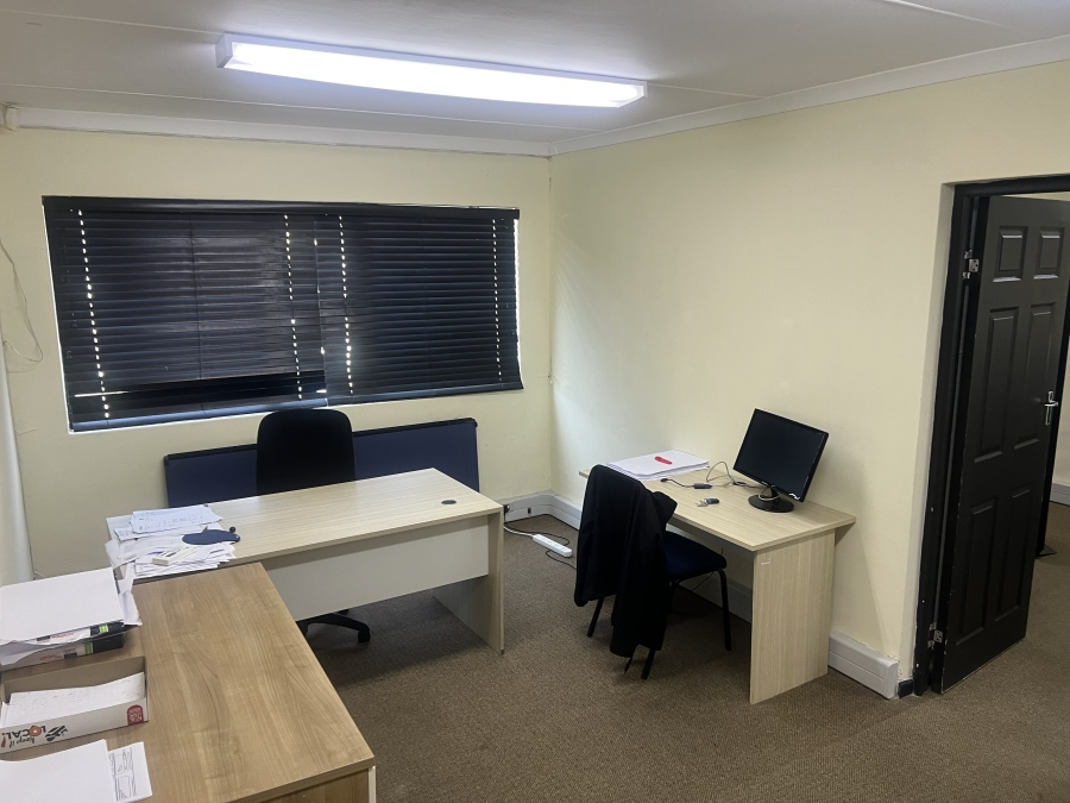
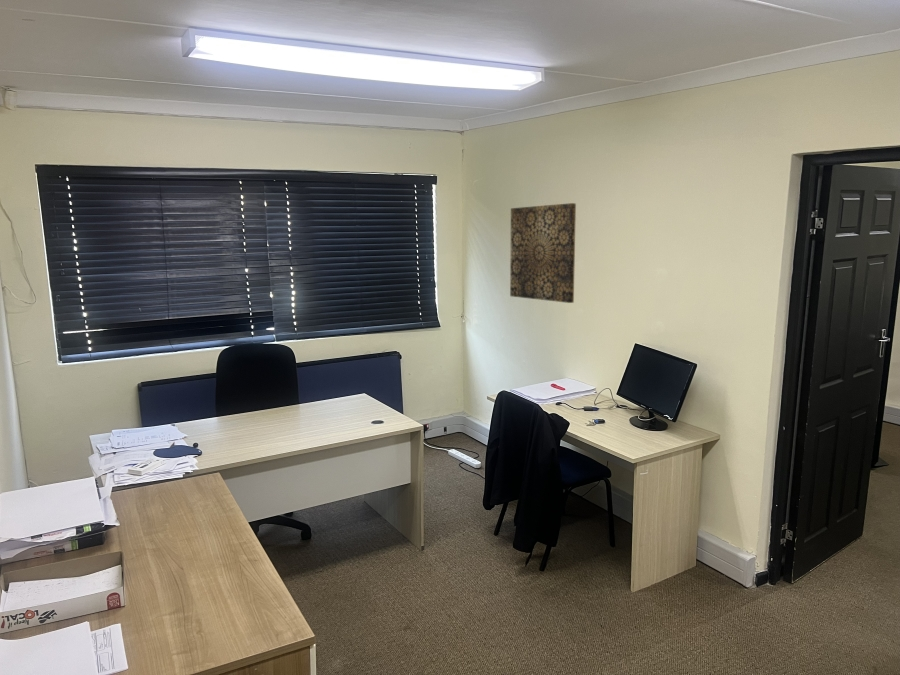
+ wall art [509,202,577,304]
